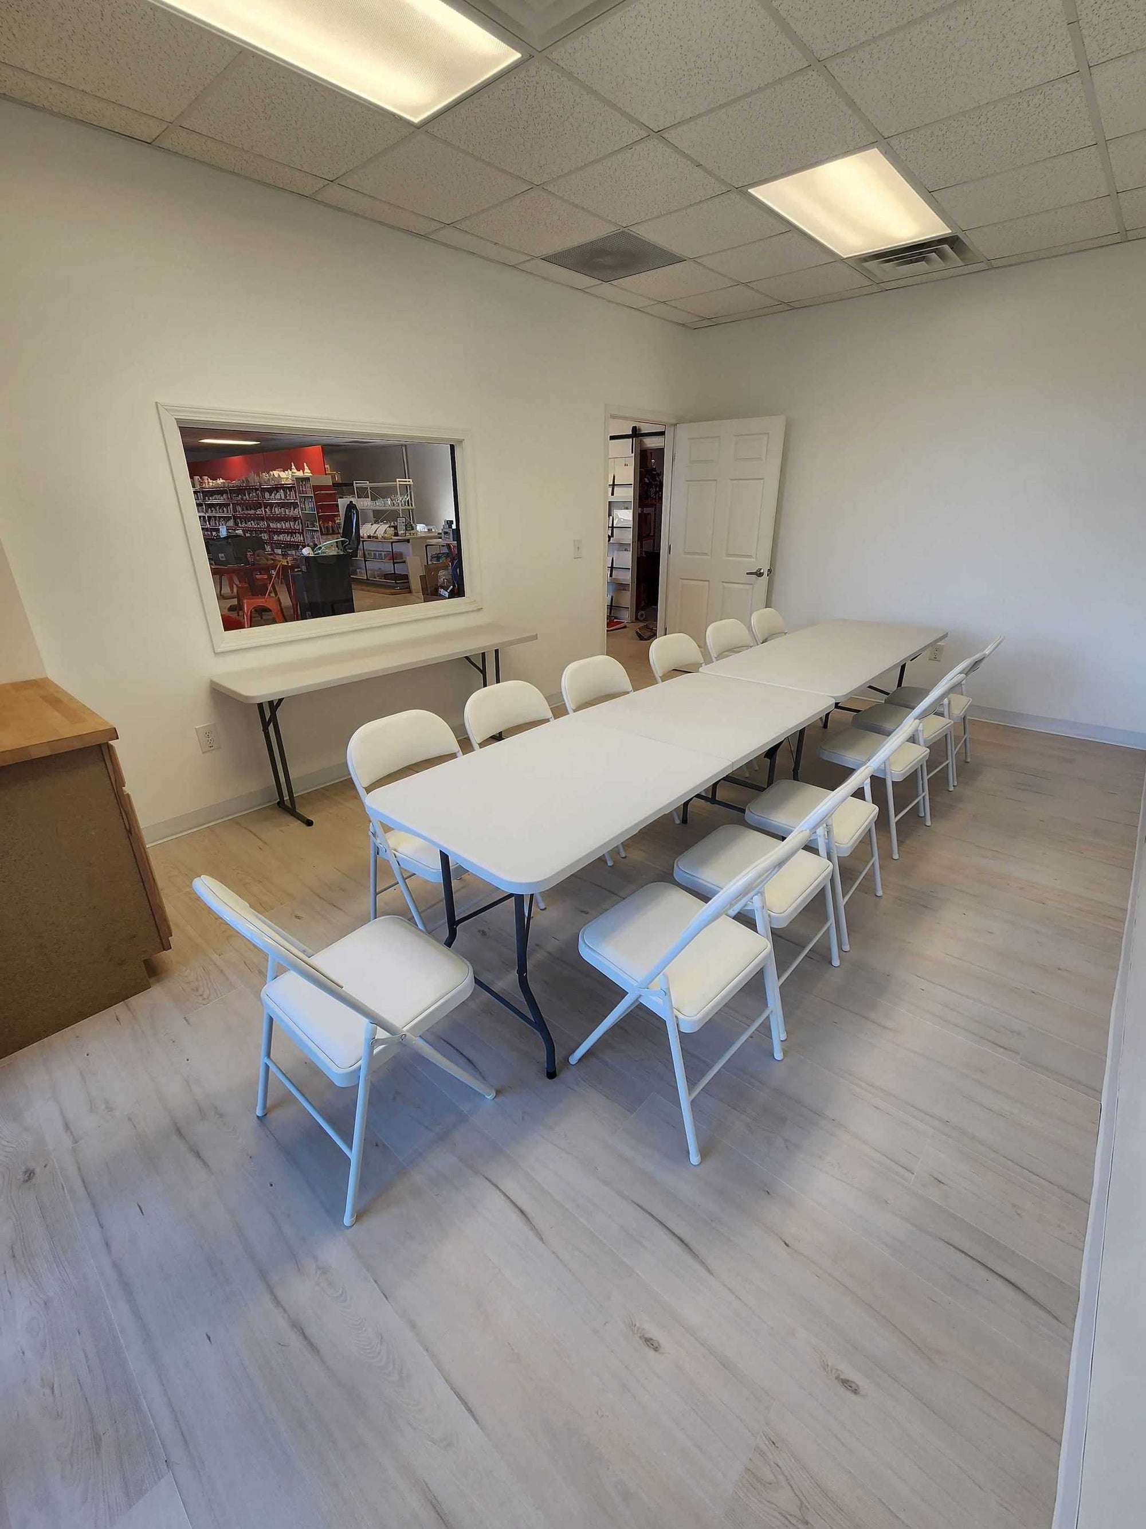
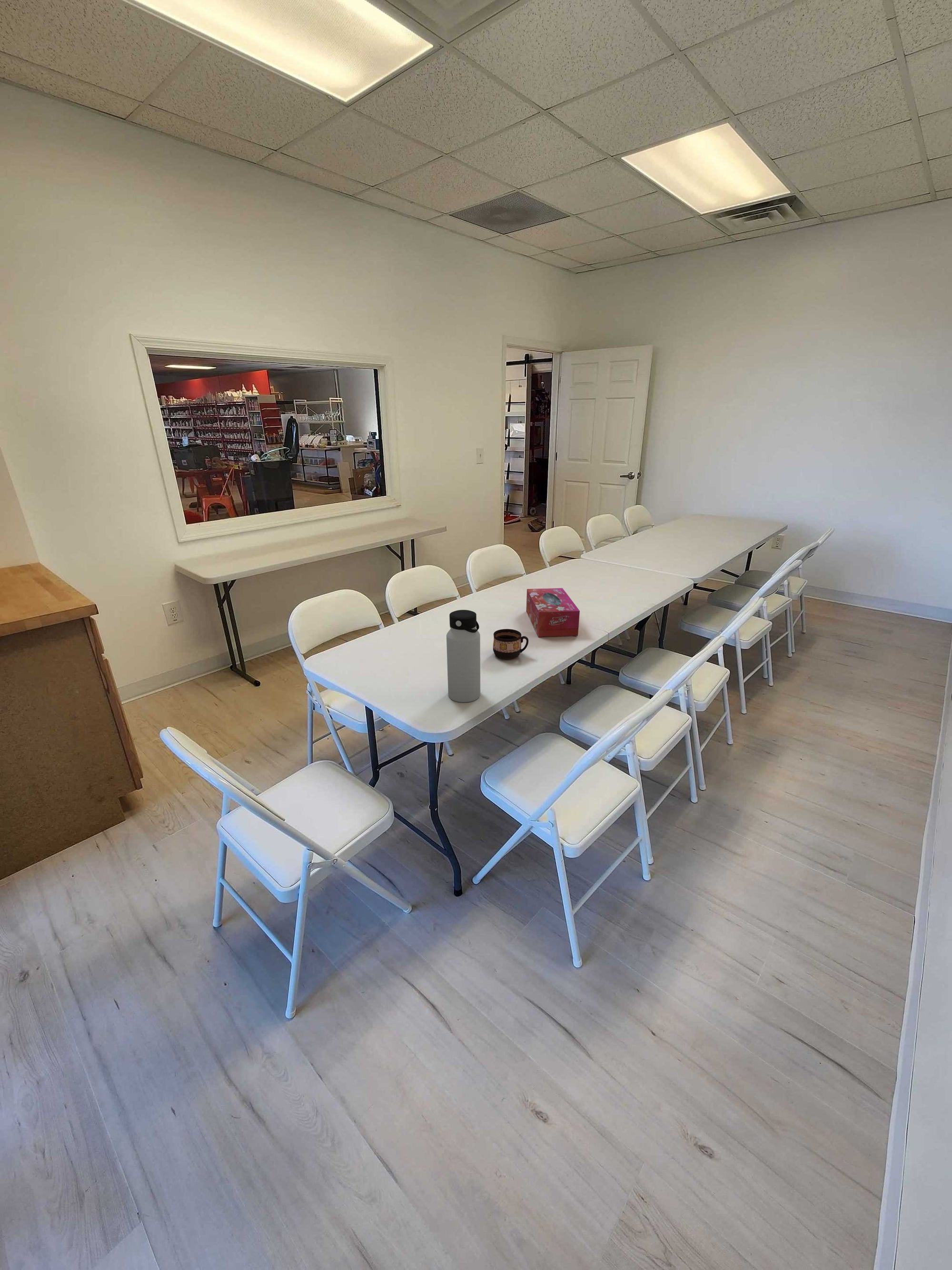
+ cup [493,629,529,660]
+ water bottle [446,610,481,703]
+ tissue box [526,588,580,638]
